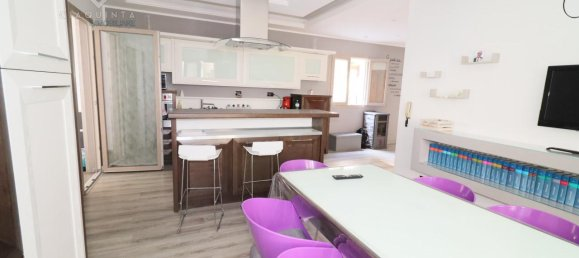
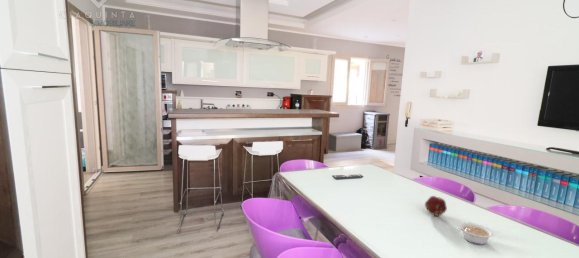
+ legume [458,222,494,245]
+ fruit [424,195,448,217]
